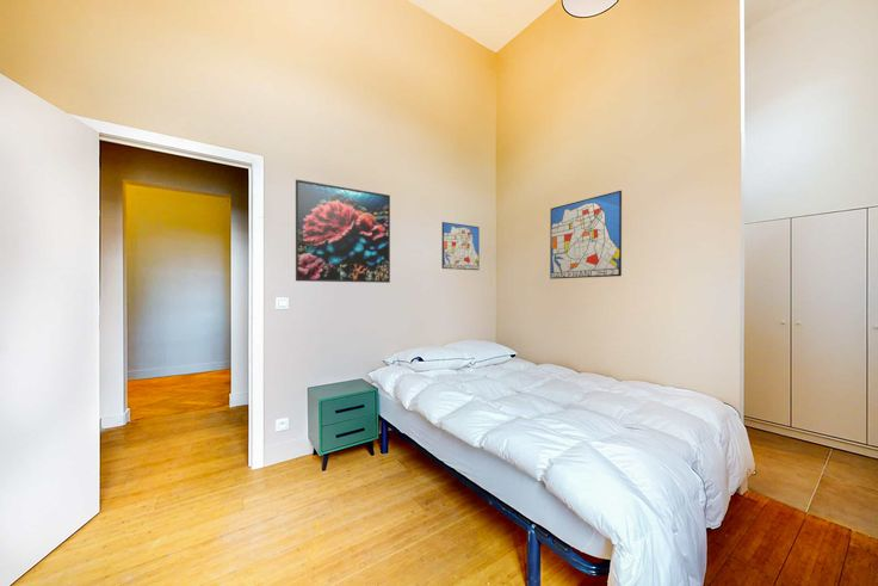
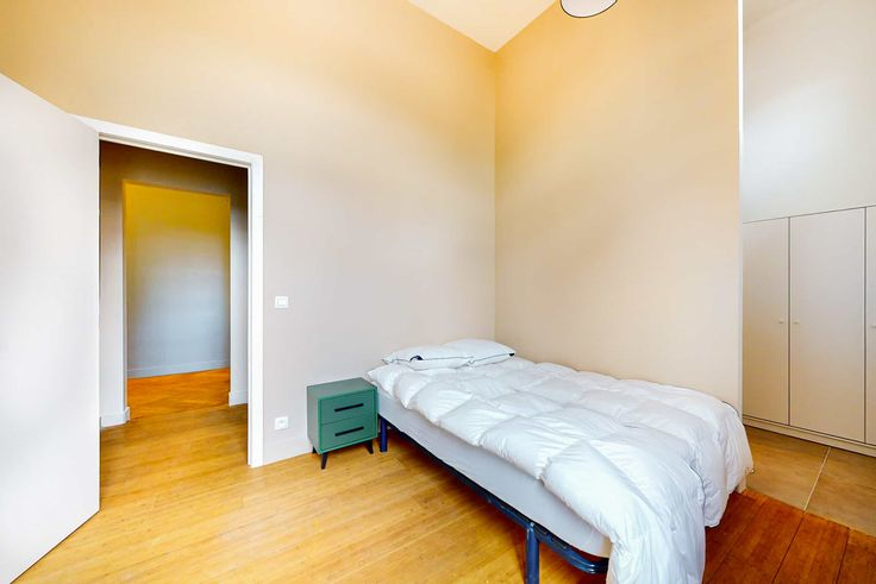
- wall art [549,190,623,280]
- wall art [441,221,481,271]
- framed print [295,178,391,284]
